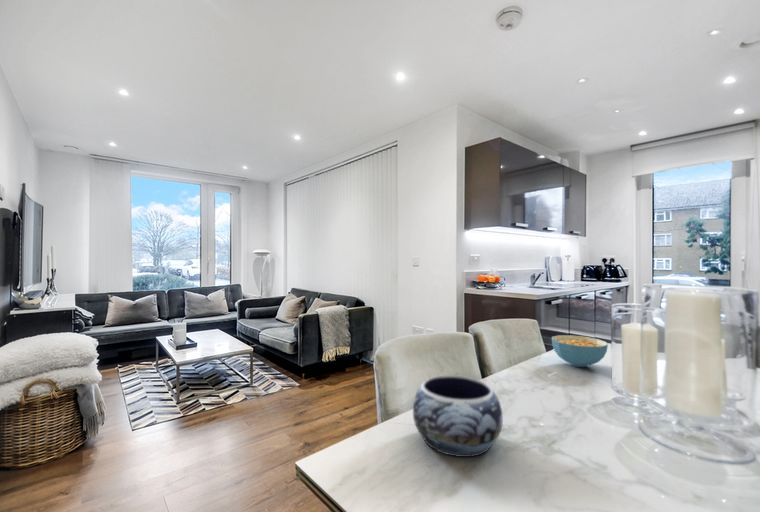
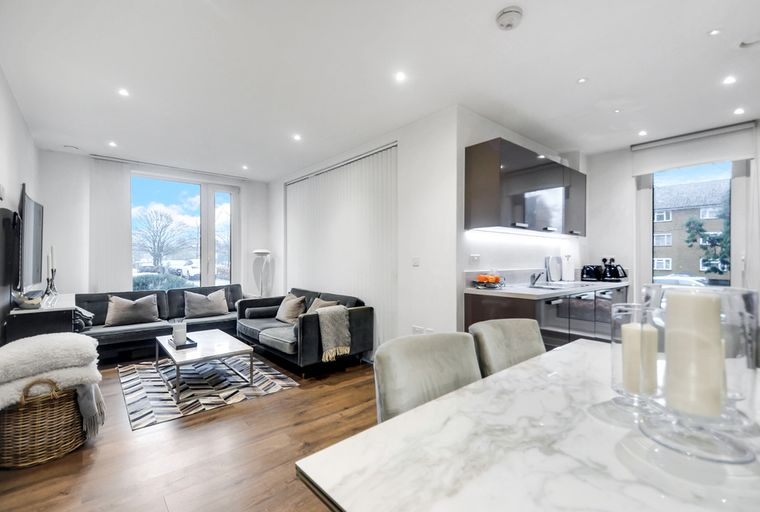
- cereal bowl [551,334,609,368]
- decorative bowl [412,374,504,458]
